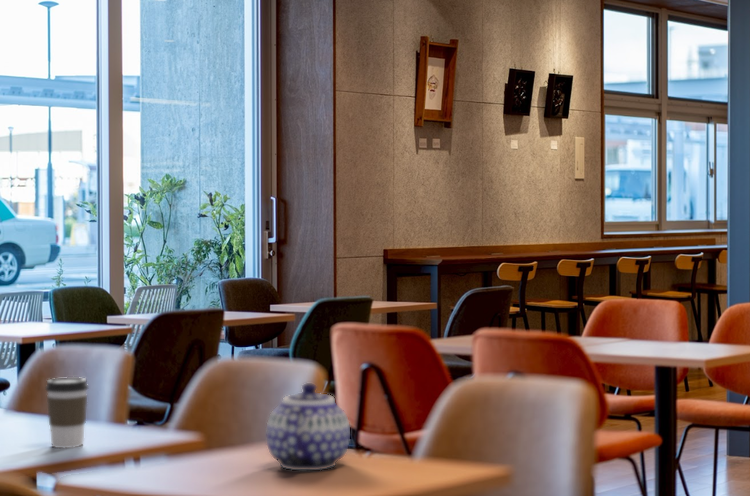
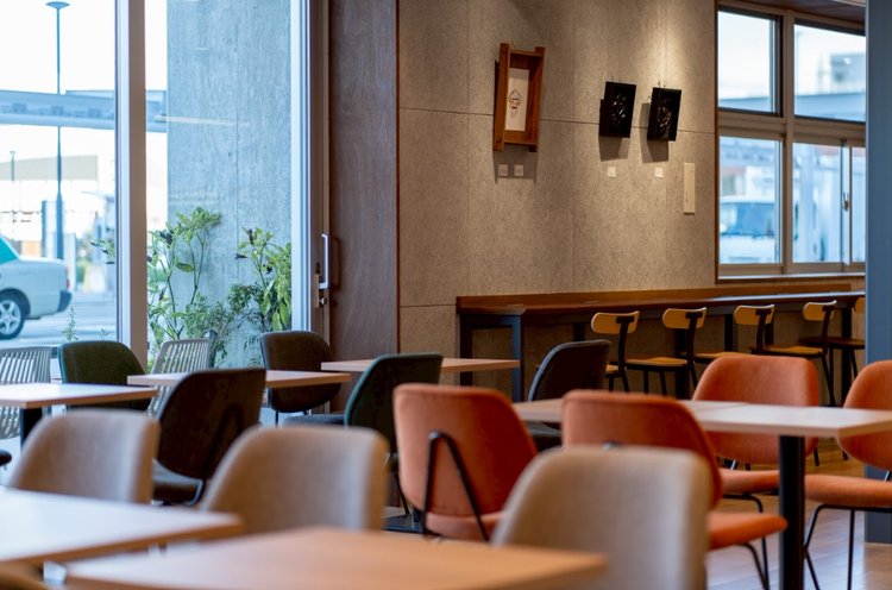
- coffee cup [45,376,89,449]
- teapot [266,382,351,471]
